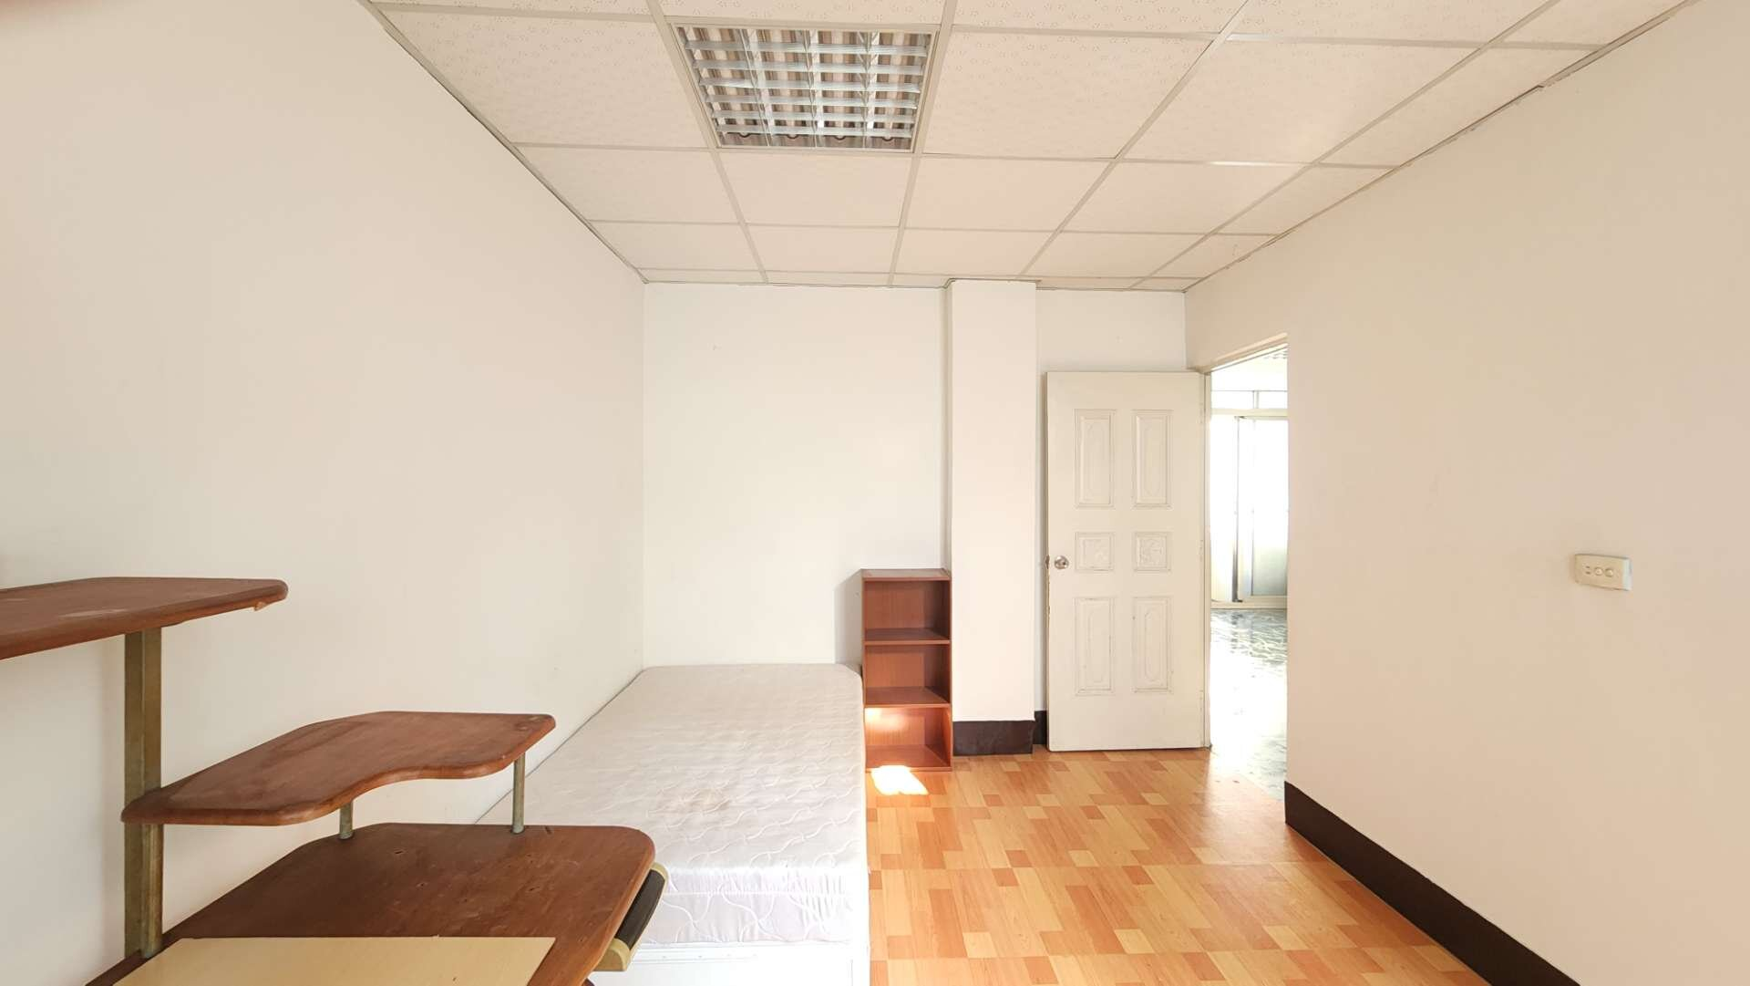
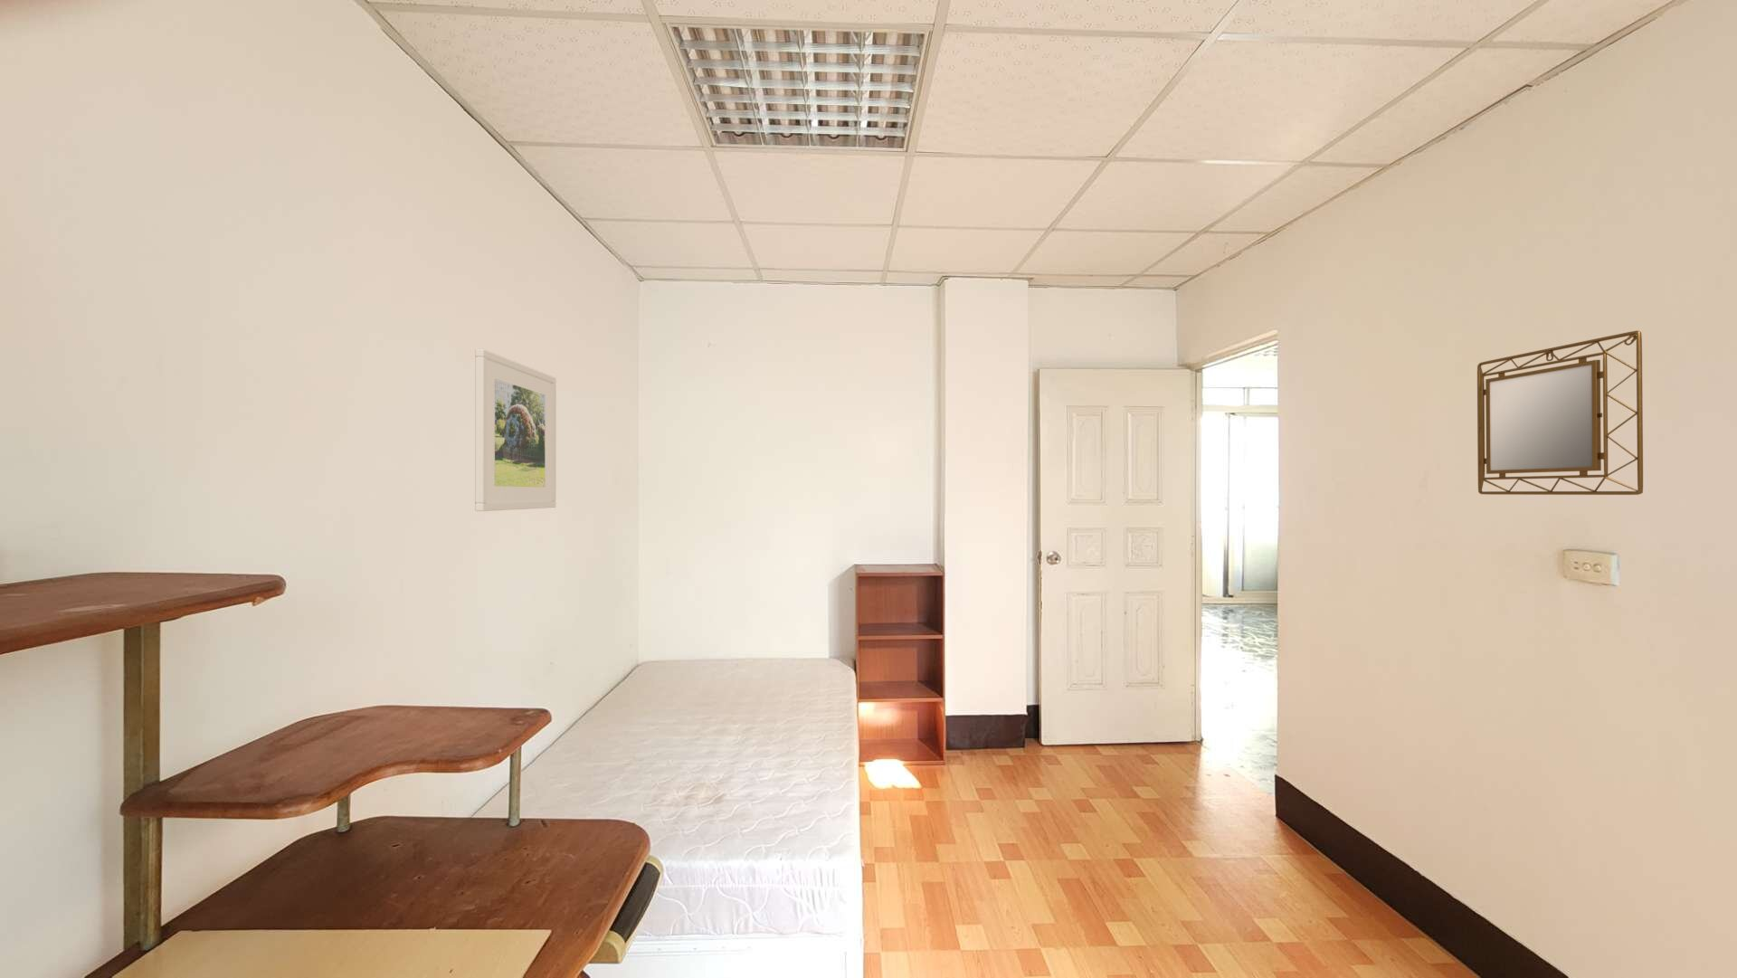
+ home mirror [1477,329,1644,496]
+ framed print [474,348,557,512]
